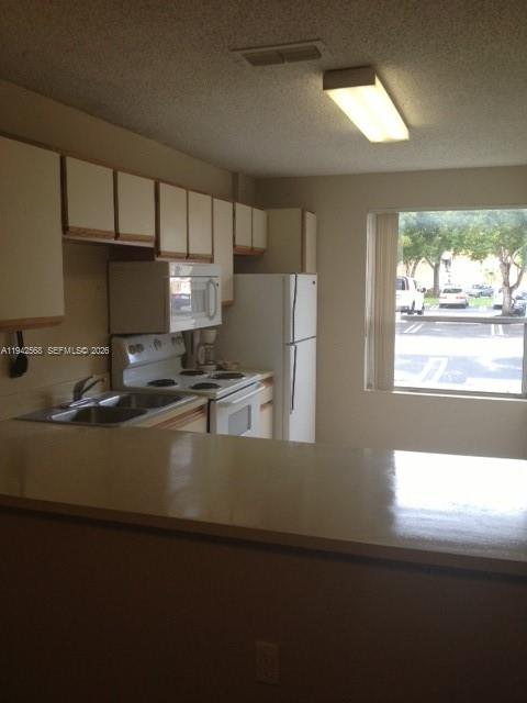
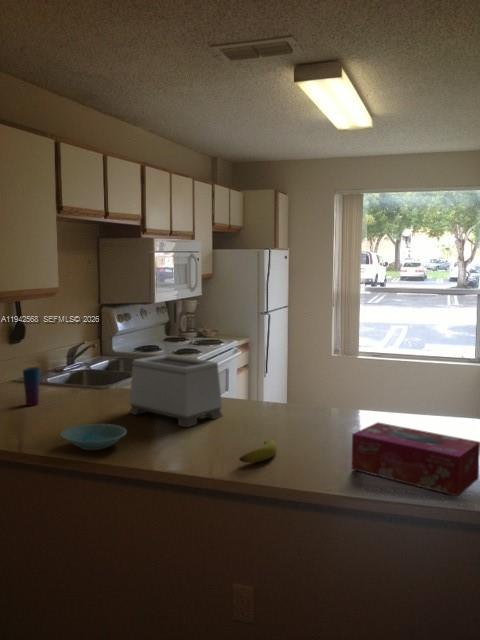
+ bowl [60,423,128,451]
+ tissue box [351,421,480,497]
+ cup [22,366,41,407]
+ toaster [128,354,224,428]
+ banana [238,438,278,464]
